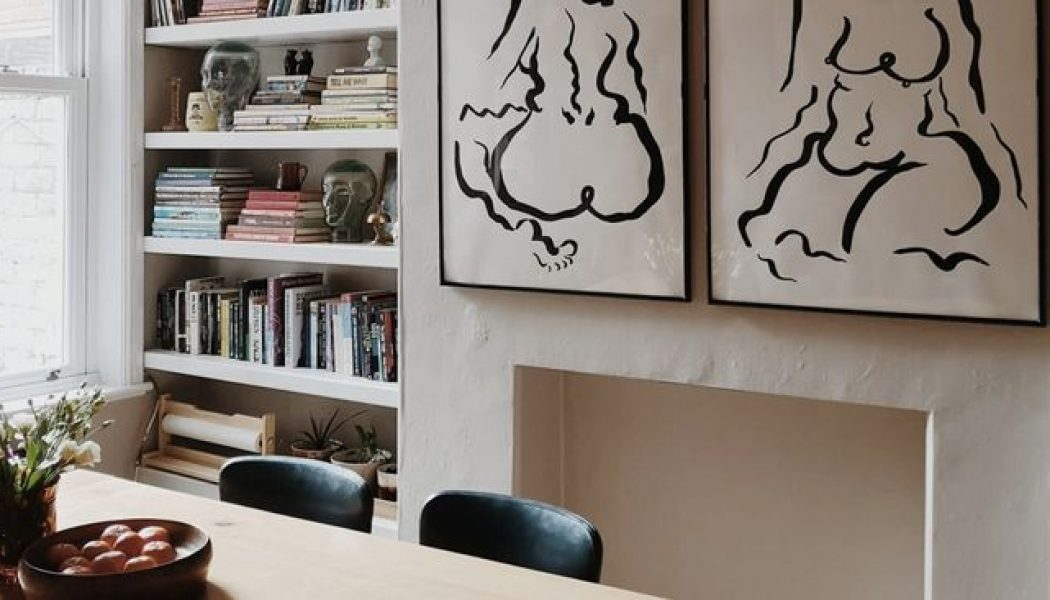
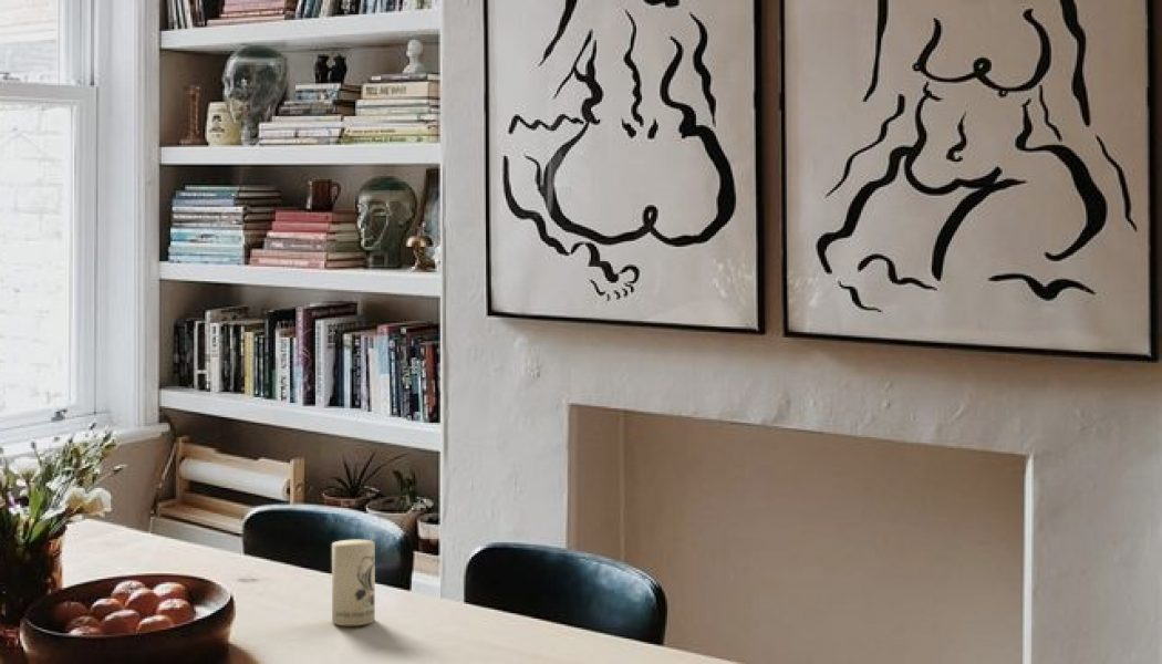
+ candle [331,539,376,626]
